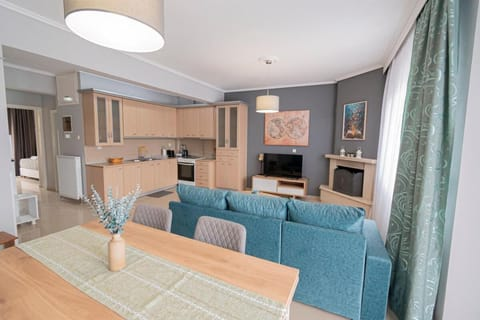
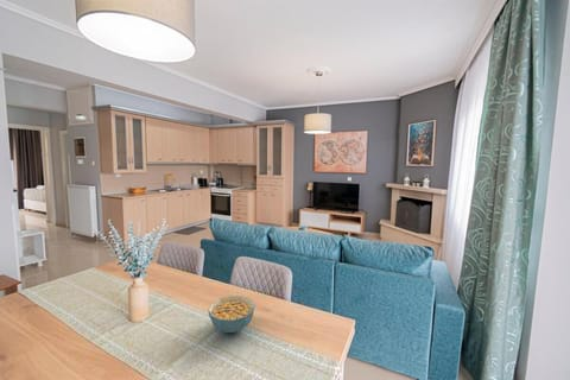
+ cereal bowl [207,294,256,334]
